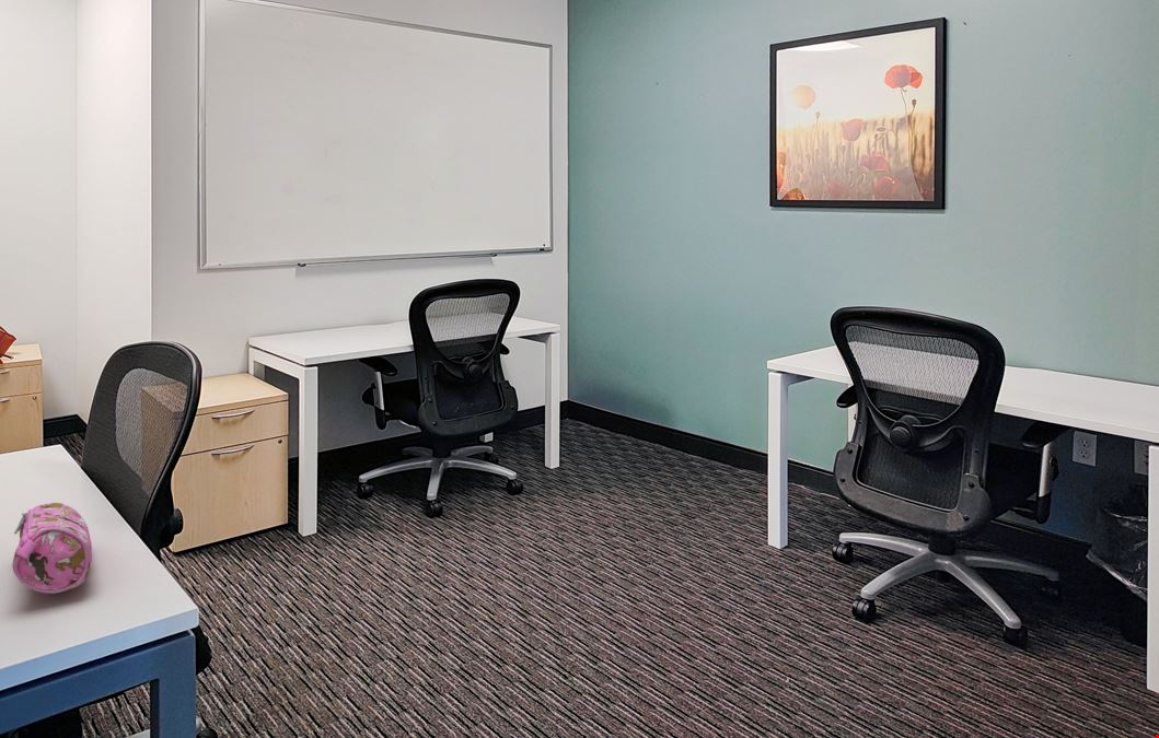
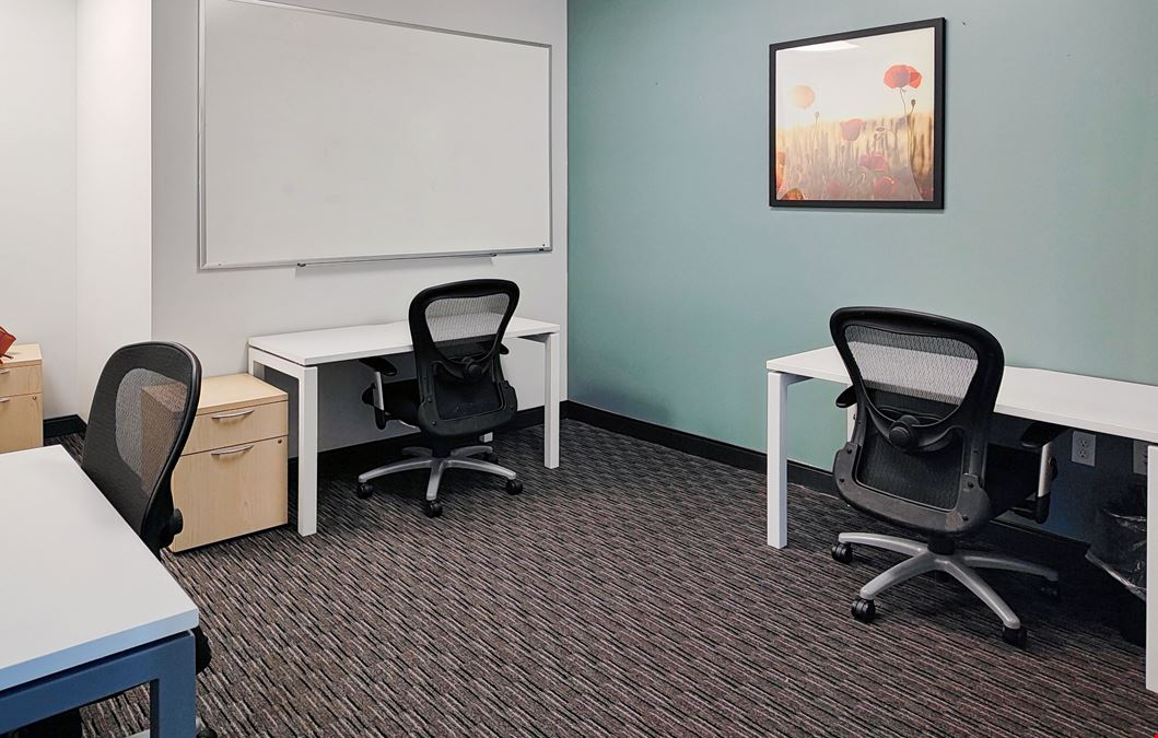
- pencil case [12,502,93,595]
